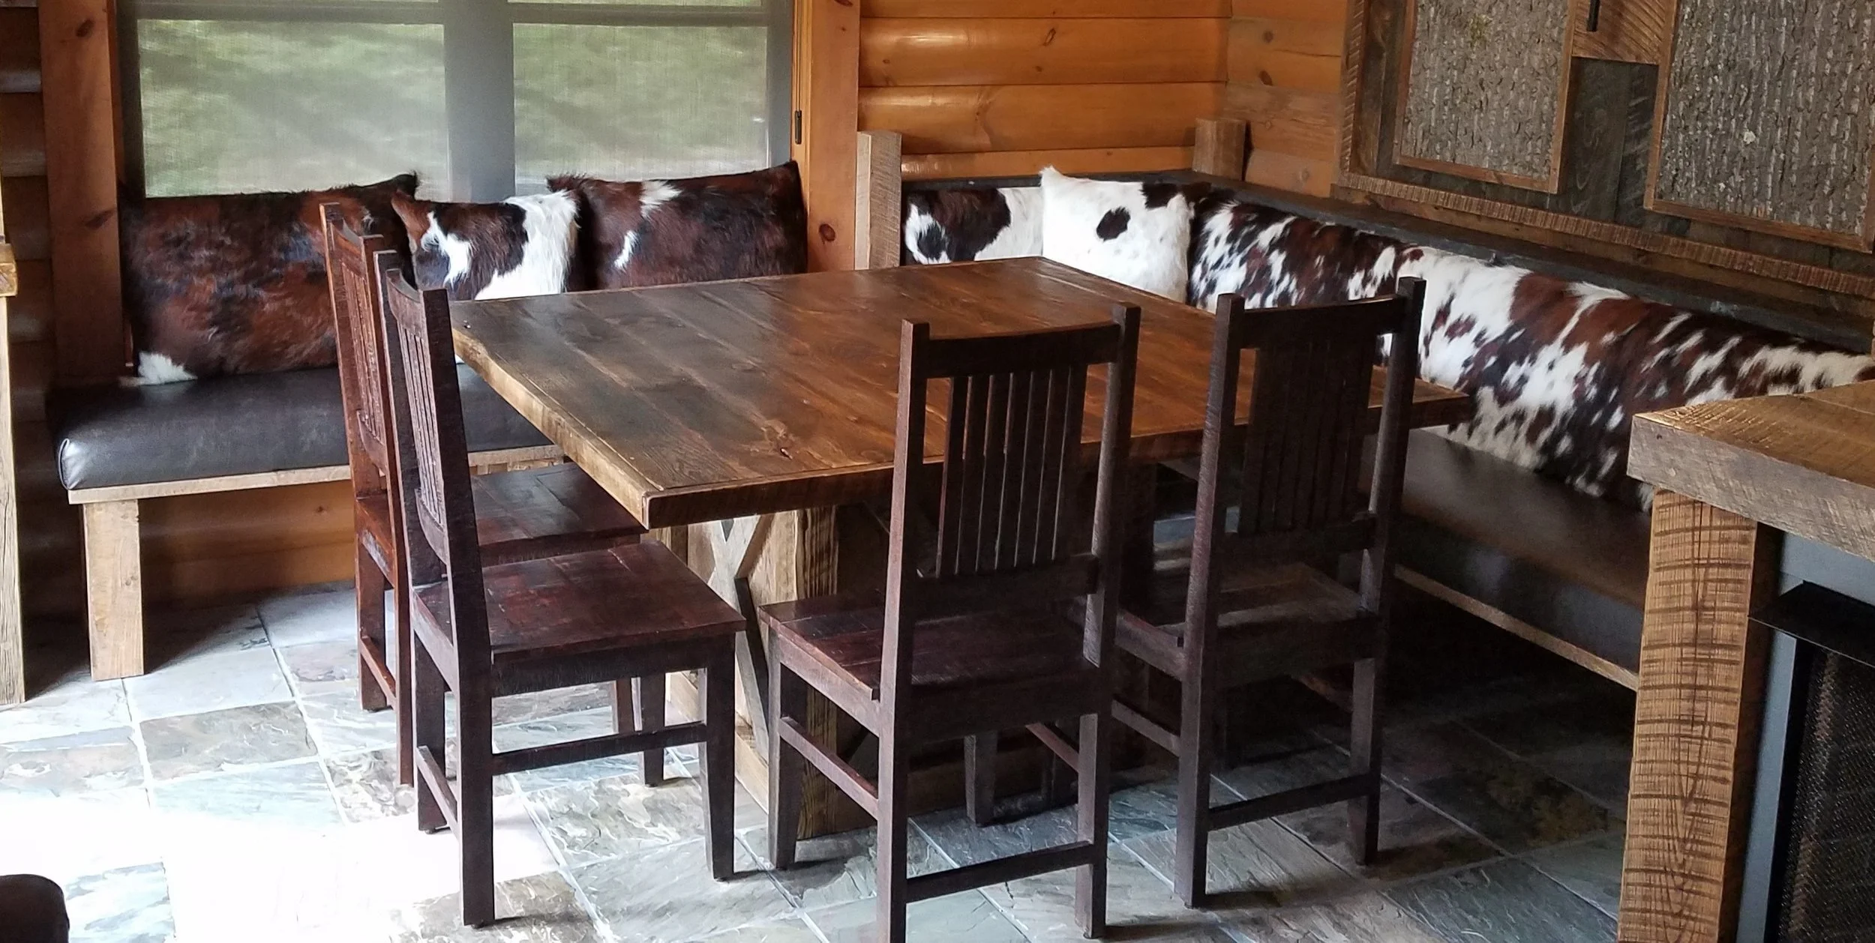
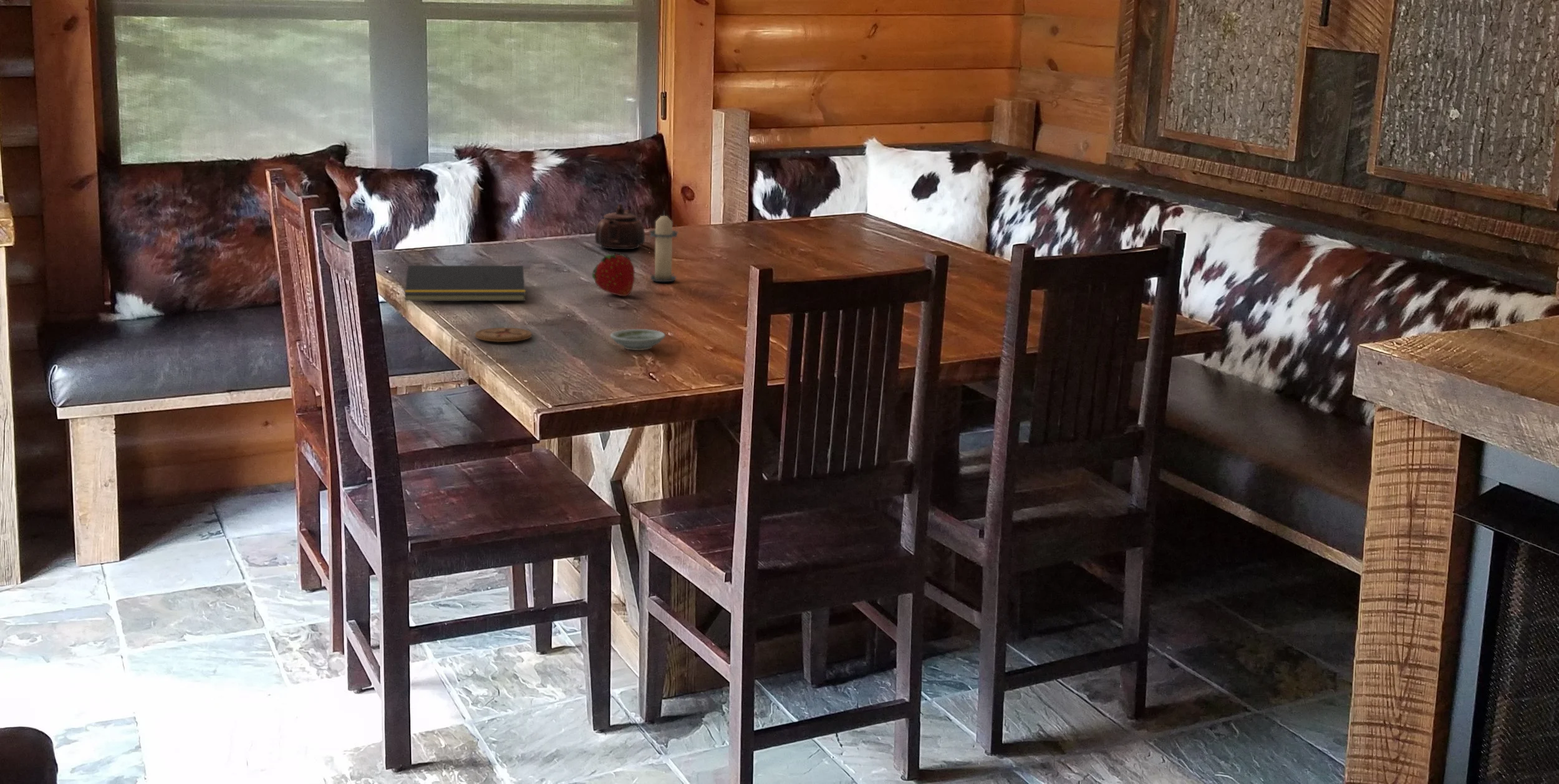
+ saucer [609,328,666,351]
+ fruit [591,252,635,297]
+ teapot [594,203,645,251]
+ candle [649,210,679,282]
+ notepad [404,265,526,302]
+ coaster [475,327,533,343]
